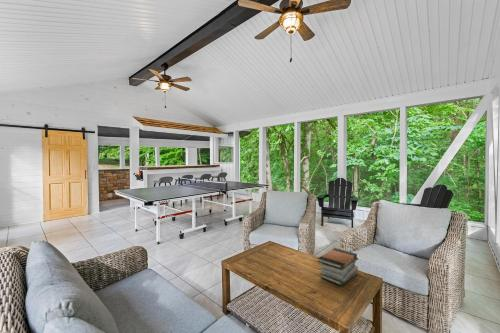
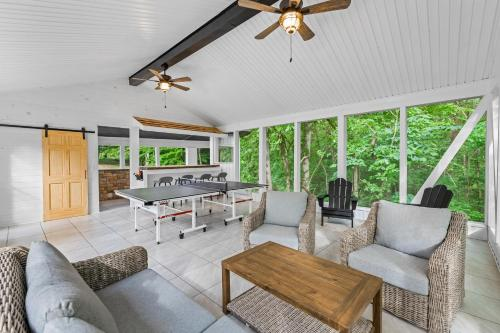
- book stack [317,247,359,286]
